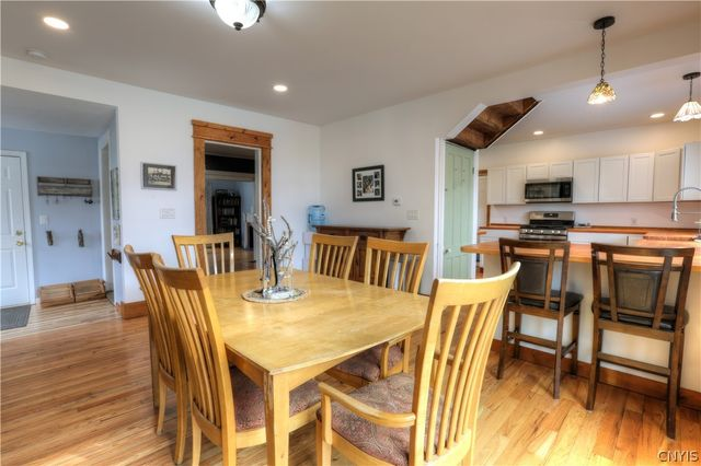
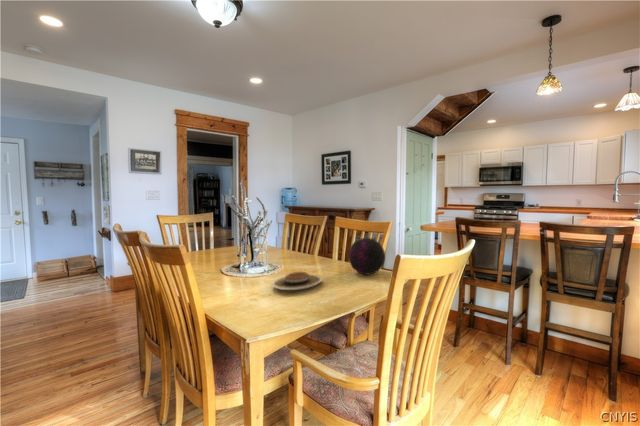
+ plate [271,271,323,291]
+ decorative orb [347,237,386,276]
